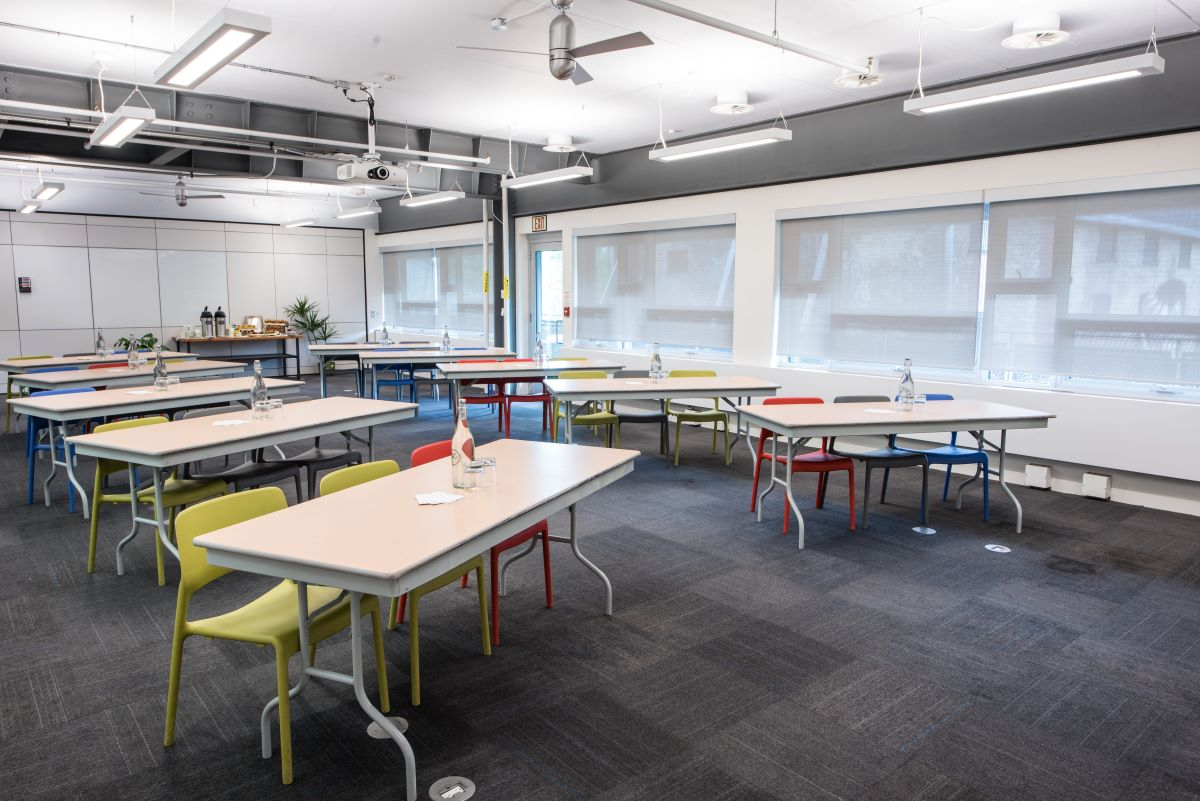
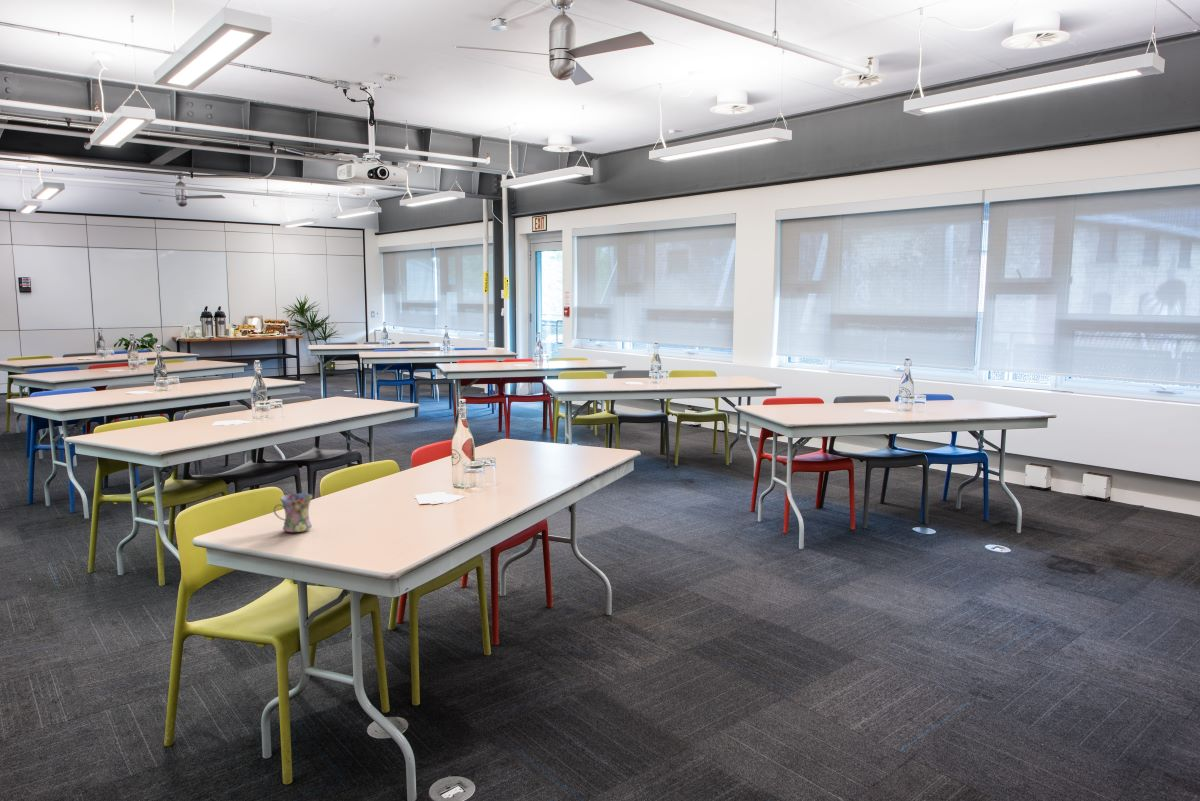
+ mug [272,492,313,533]
